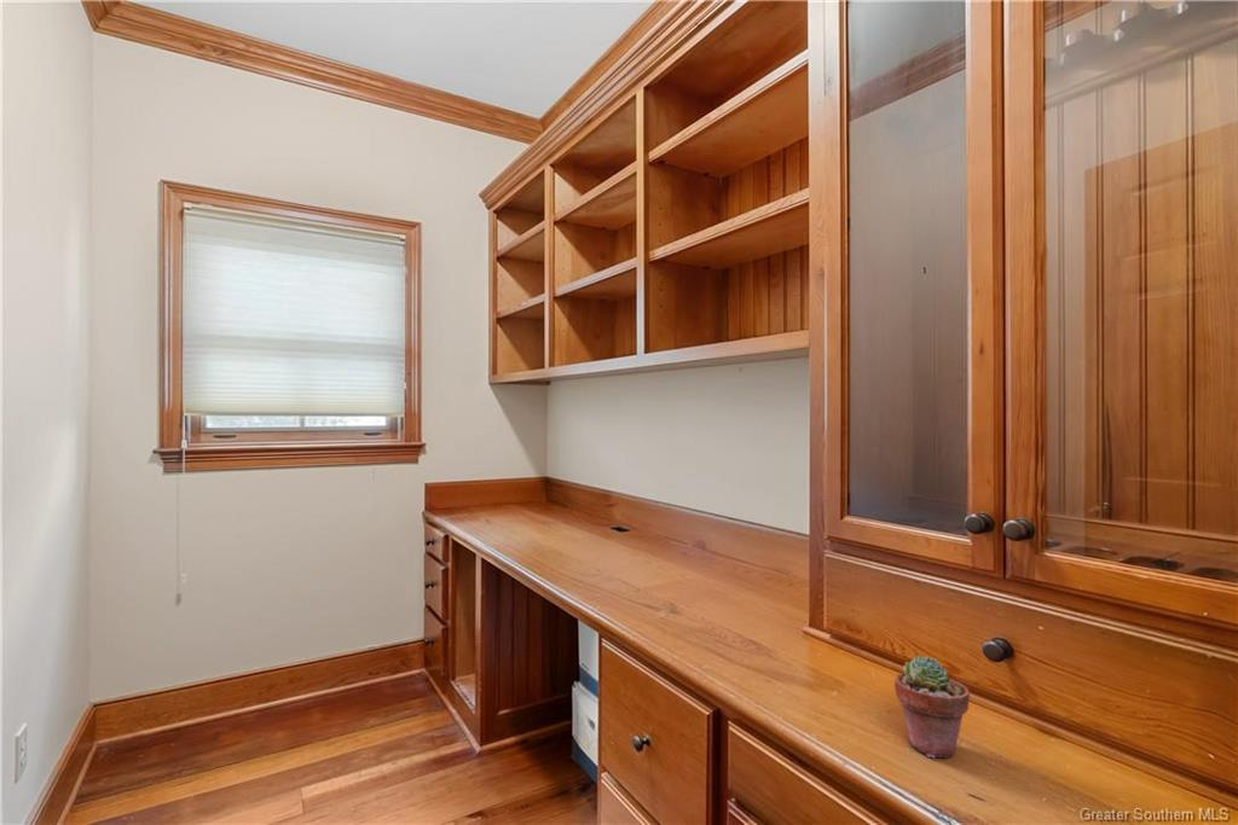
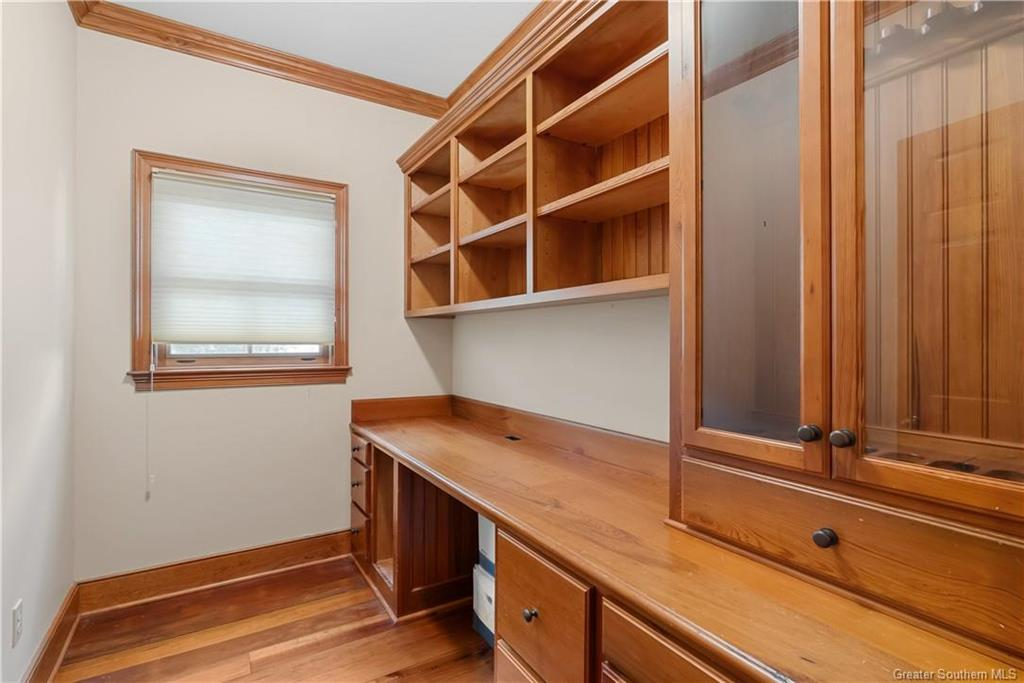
- potted succulent [893,655,971,759]
